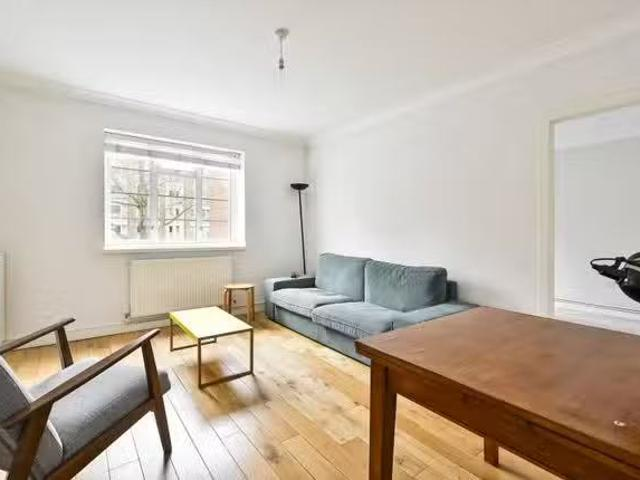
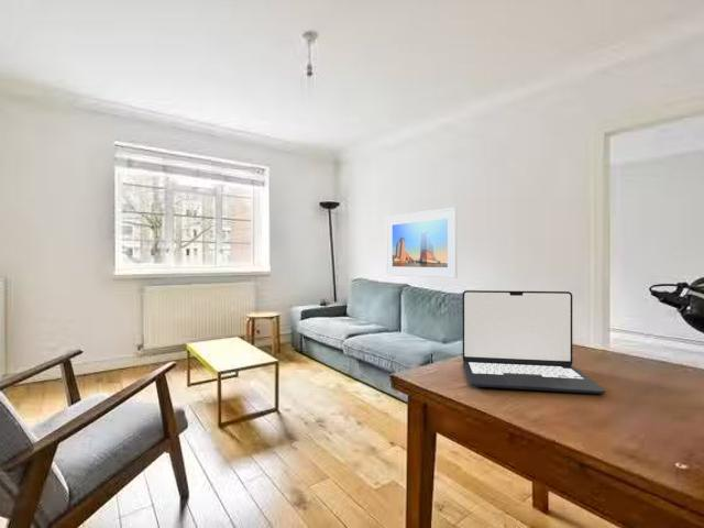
+ laptop [462,289,606,395]
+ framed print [385,206,459,279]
